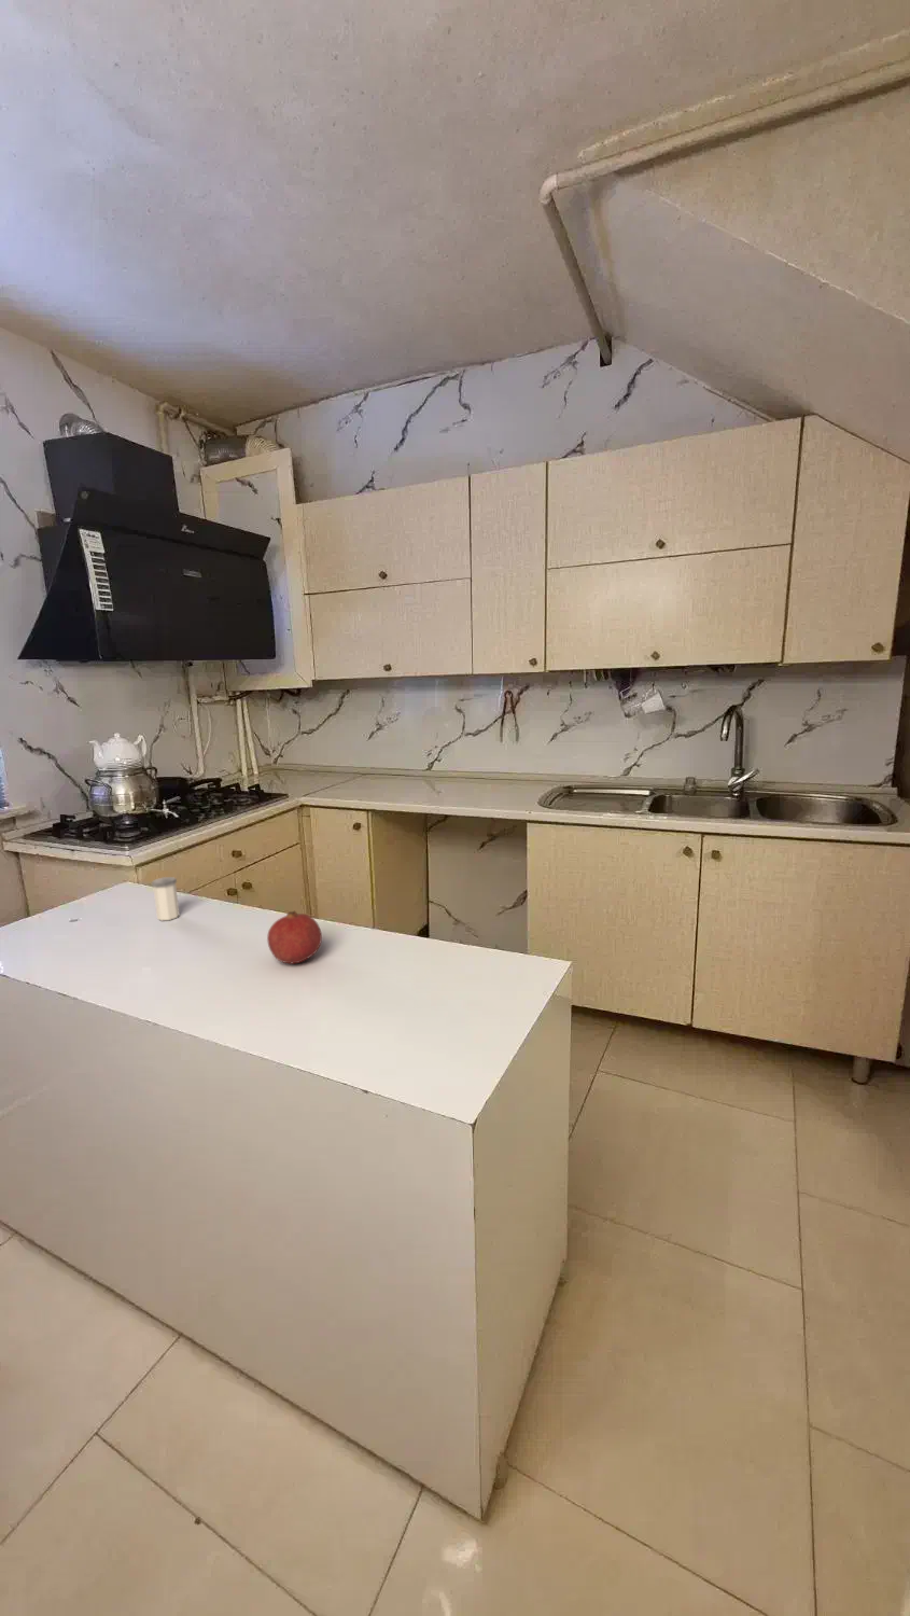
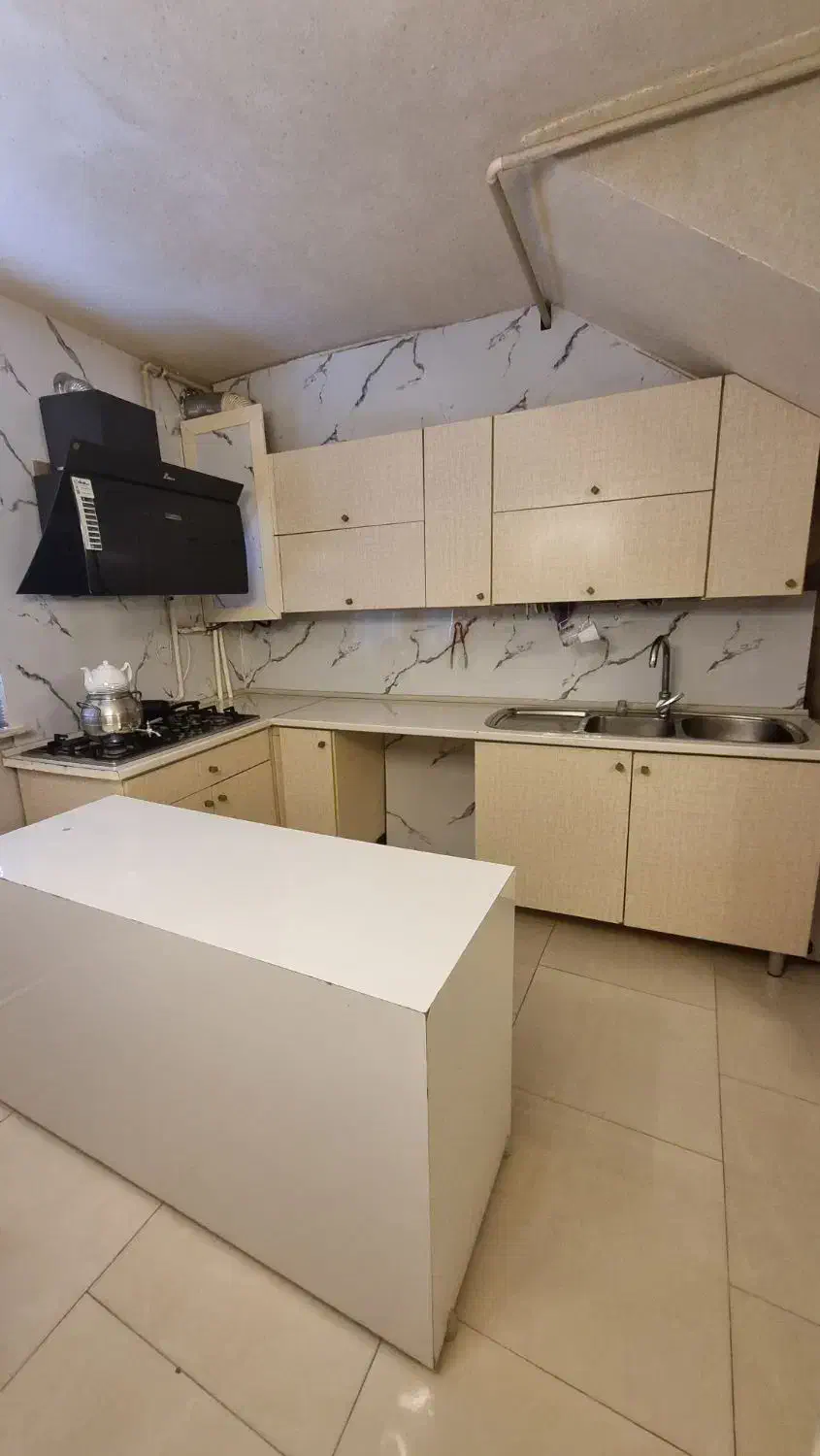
- fruit [266,910,323,964]
- salt shaker [151,876,181,921]
